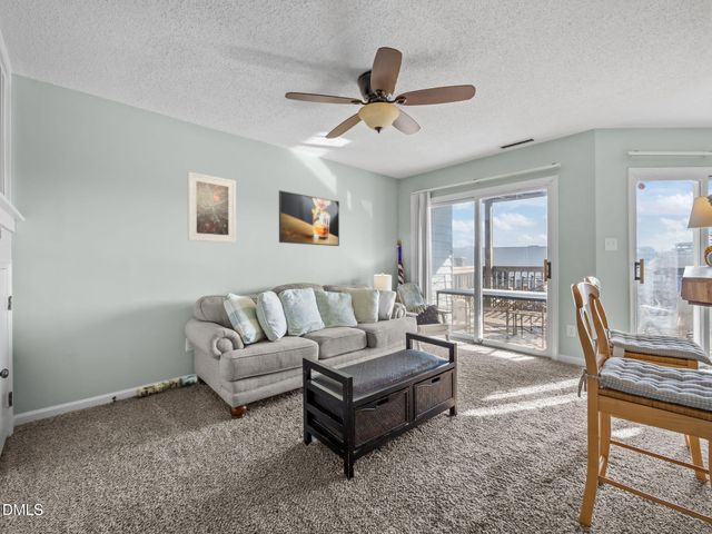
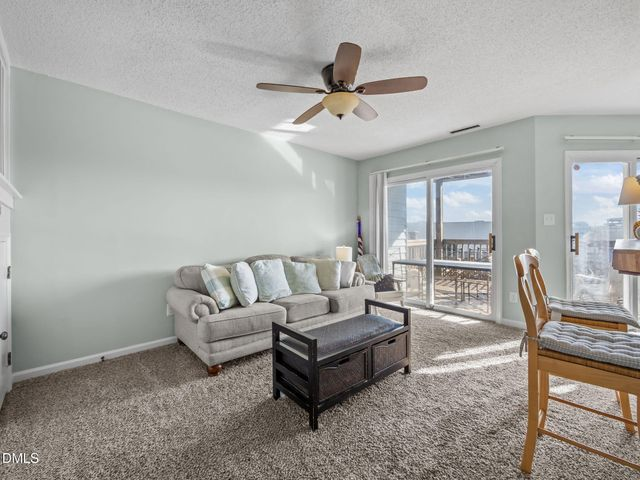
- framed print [187,171,237,244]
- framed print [278,189,340,247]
- toy train [136,374,198,398]
